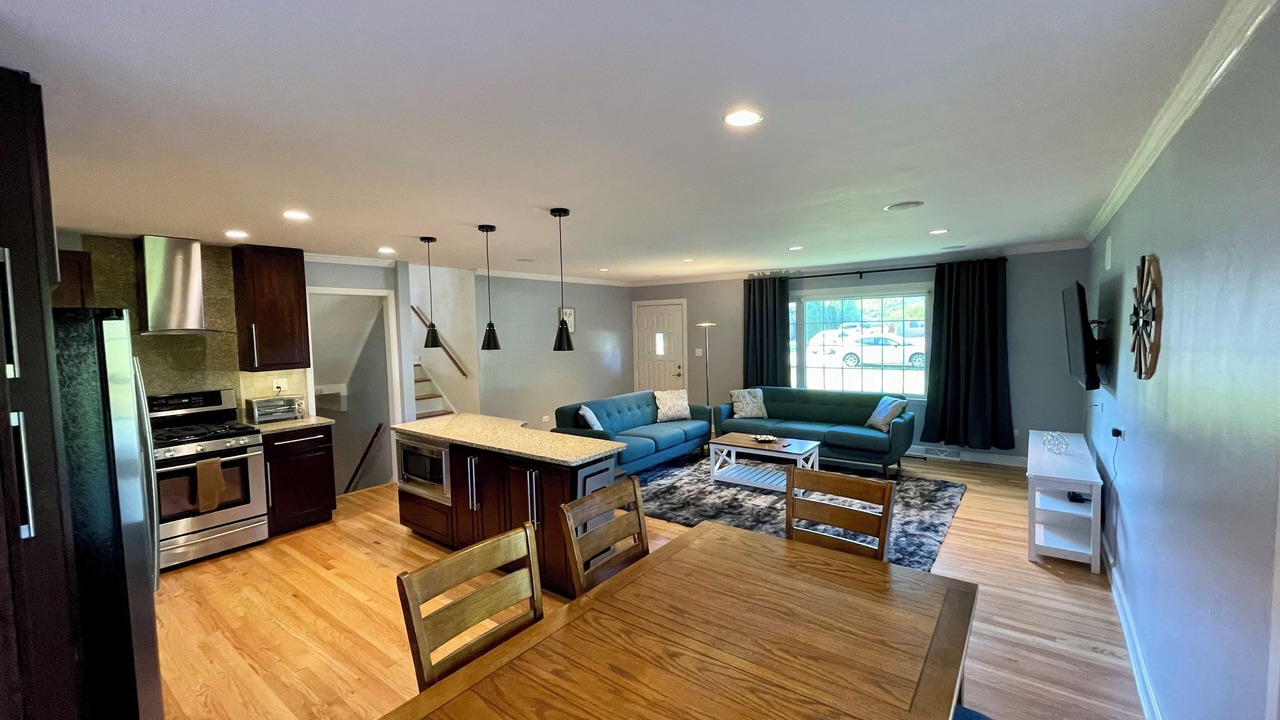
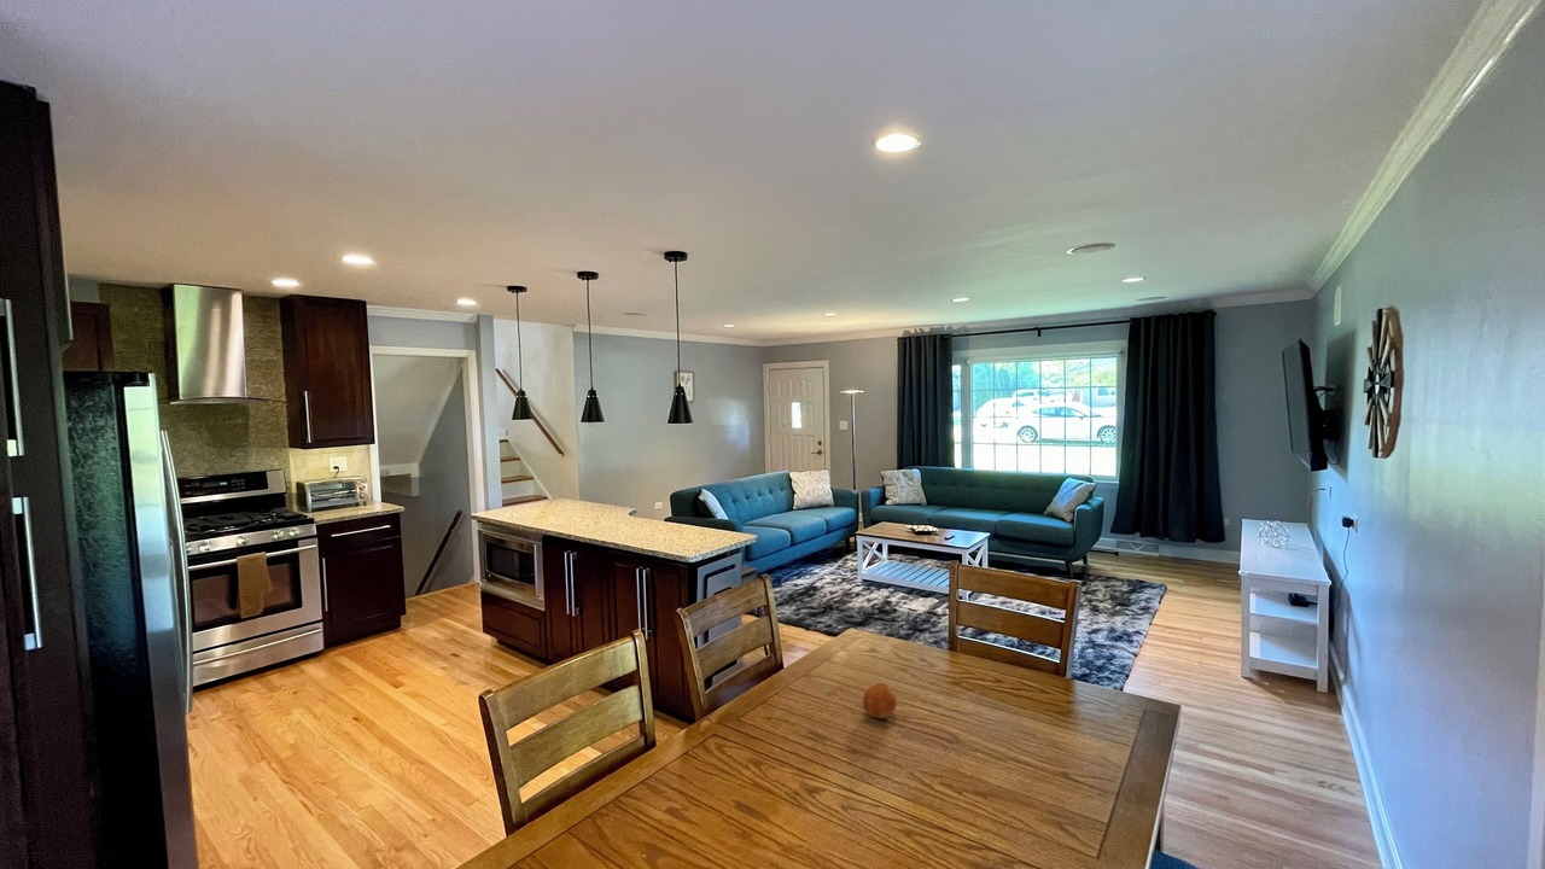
+ fruit [862,682,898,719]
